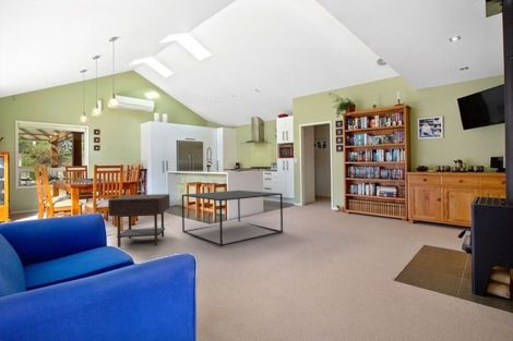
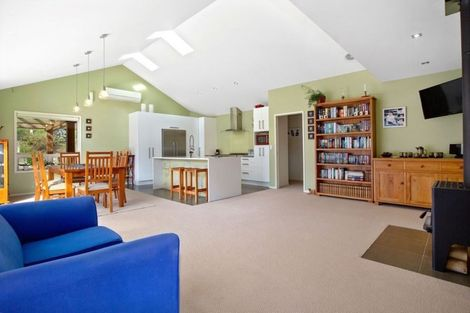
- coffee table [181,190,284,247]
- side table [107,193,170,248]
